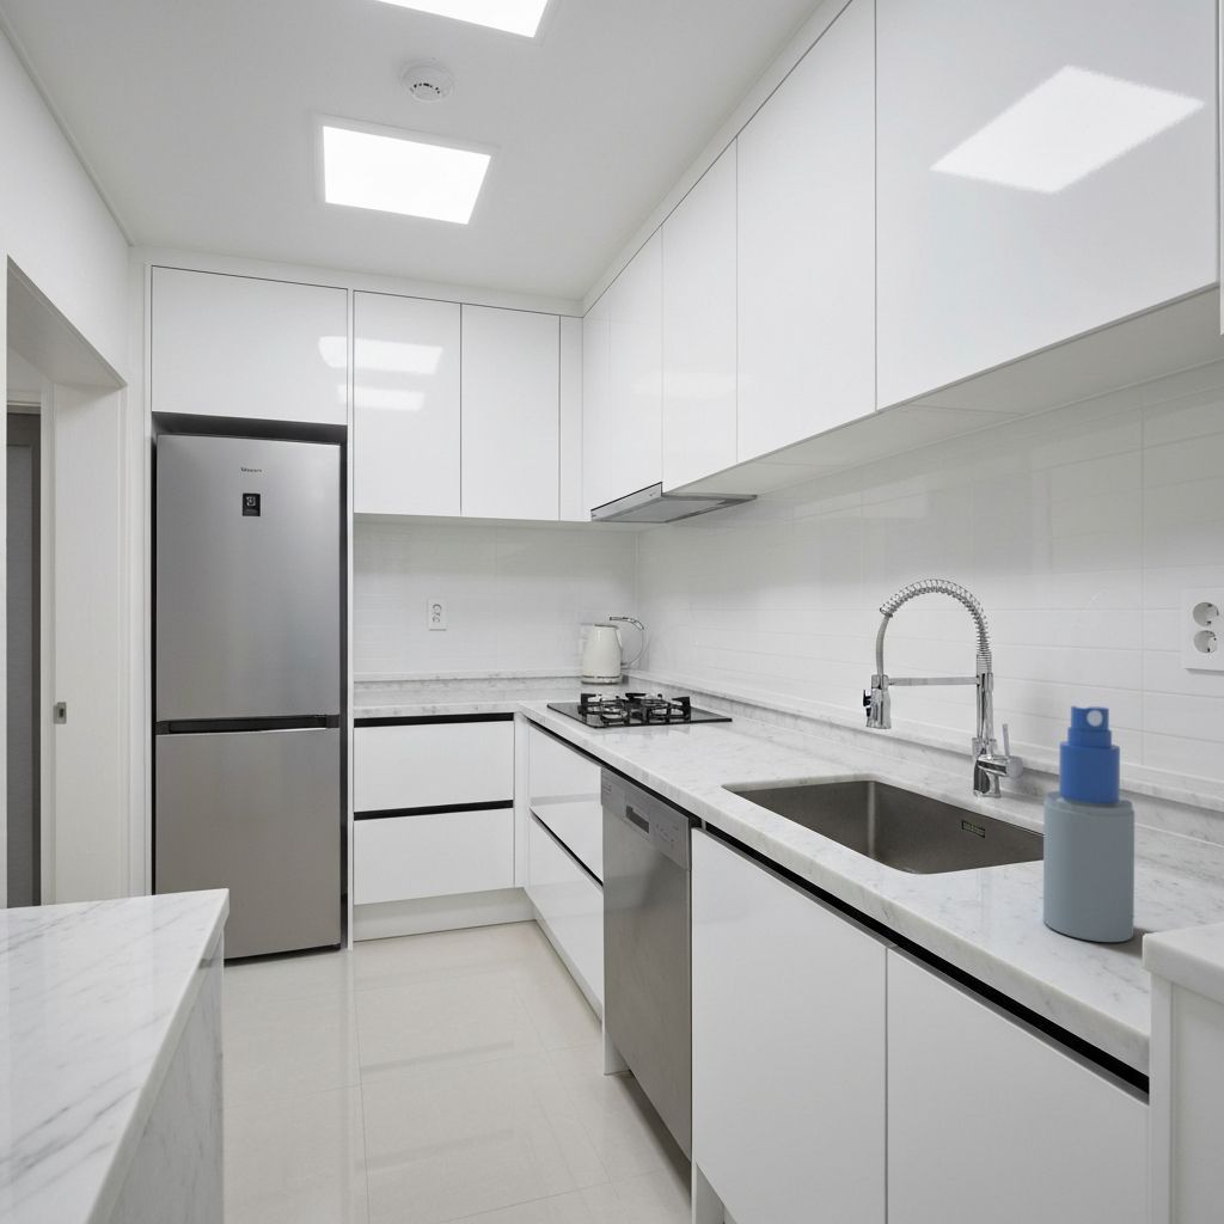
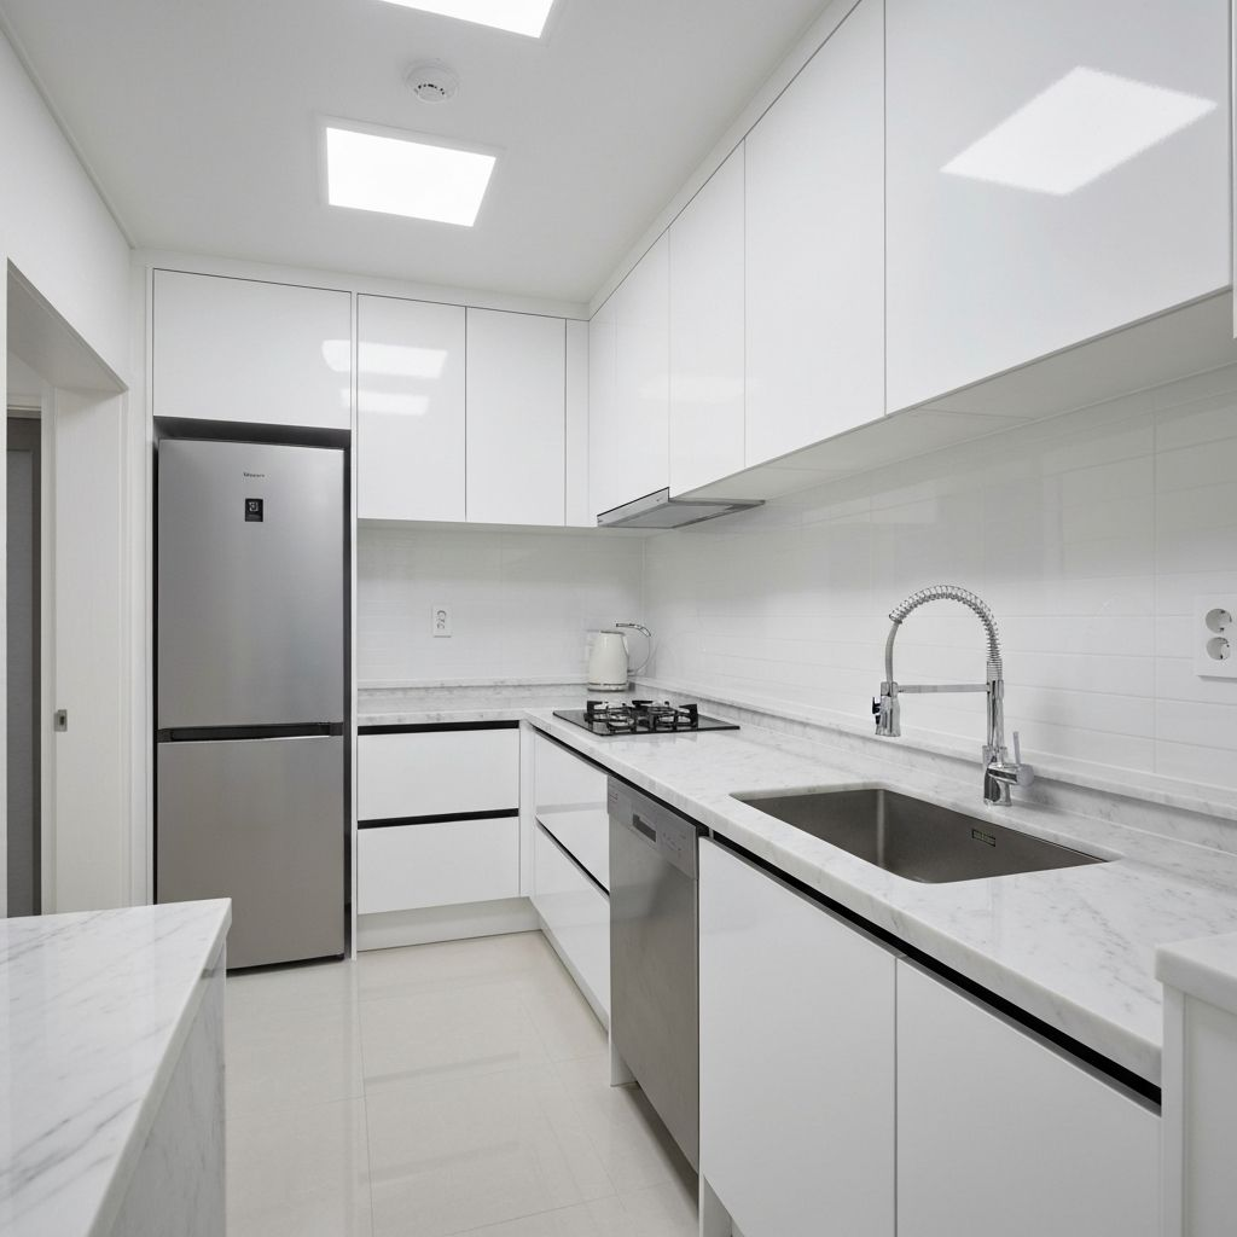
- spray bottle [1042,705,1136,943]
